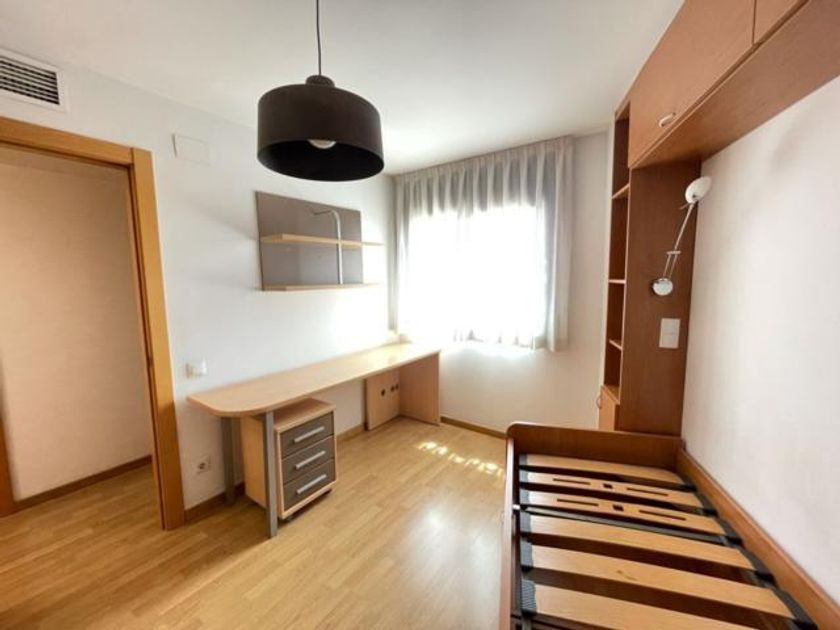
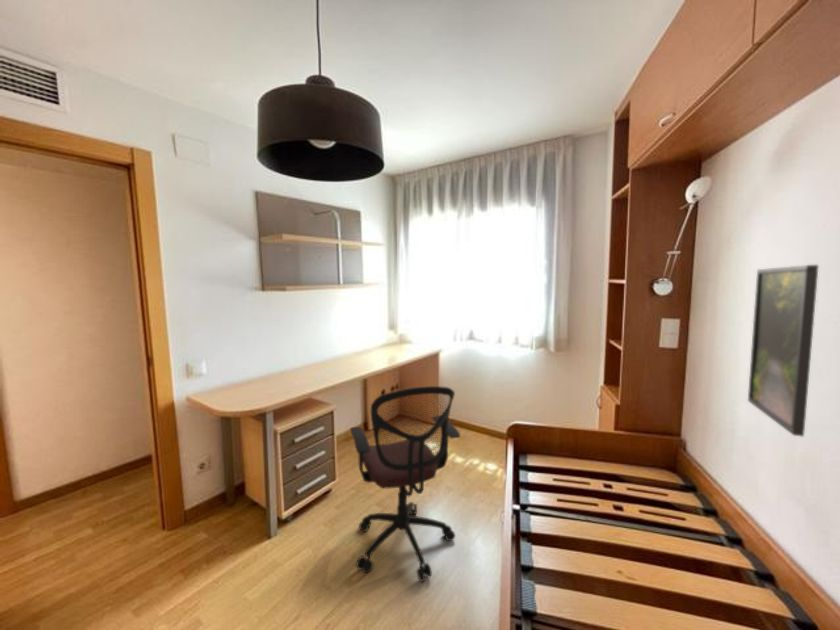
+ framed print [747,264,820,438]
+ office chair [349,385,461,583]
